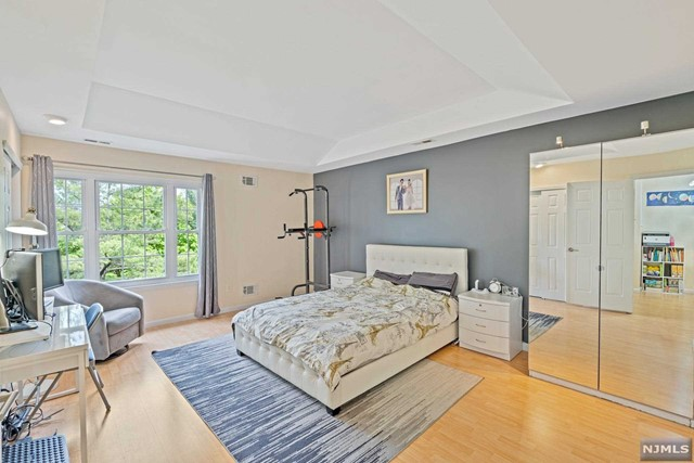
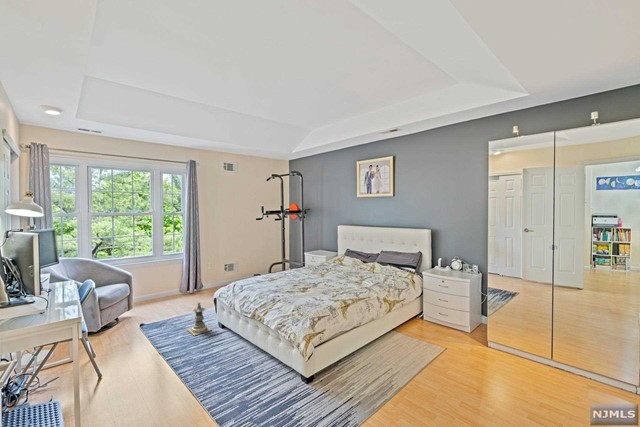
+ stone pagoda [187,301,213,336]
